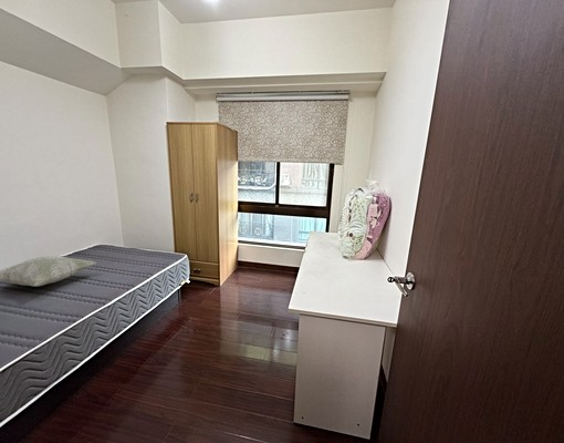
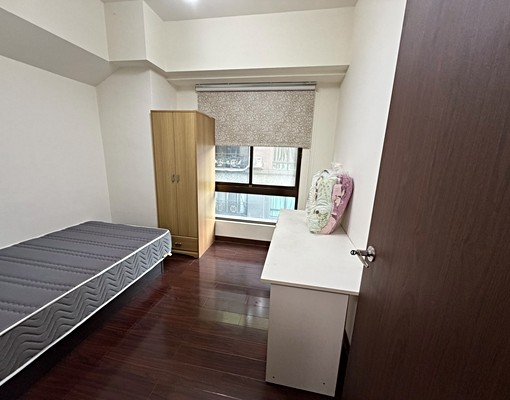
- decorative pillow [0,255,97,288]
